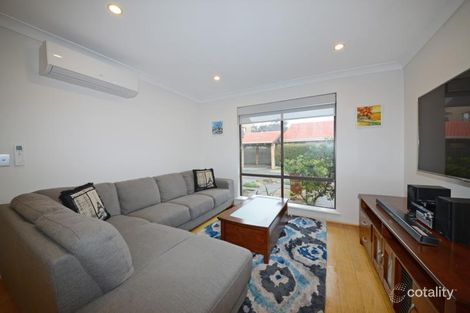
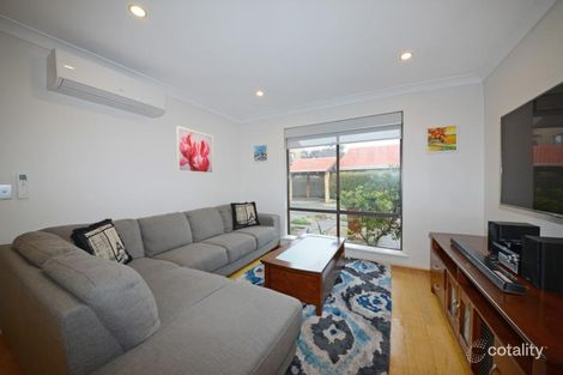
+ wall art [175,125,214,176]
